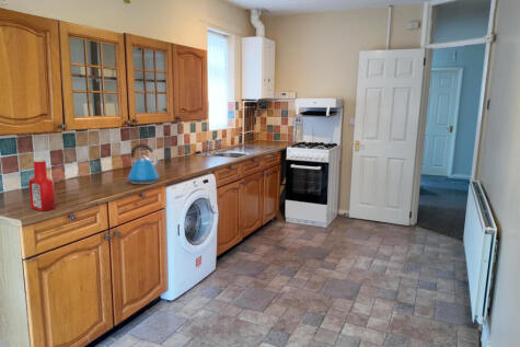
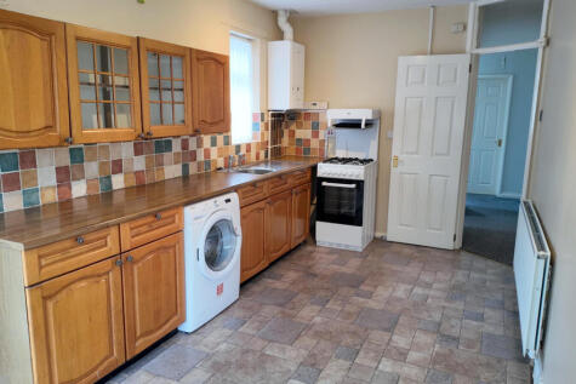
- soap bottle [27,157,56,212]
- kettle [125,143,161,185]
